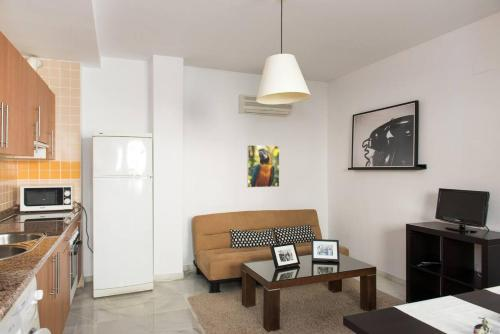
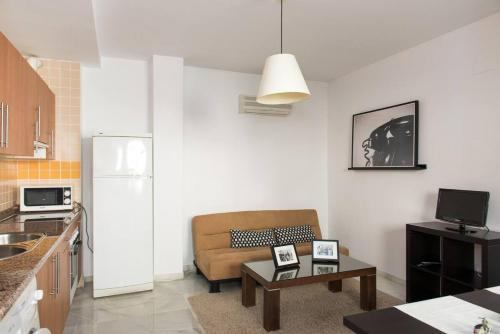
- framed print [246,144,280,188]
